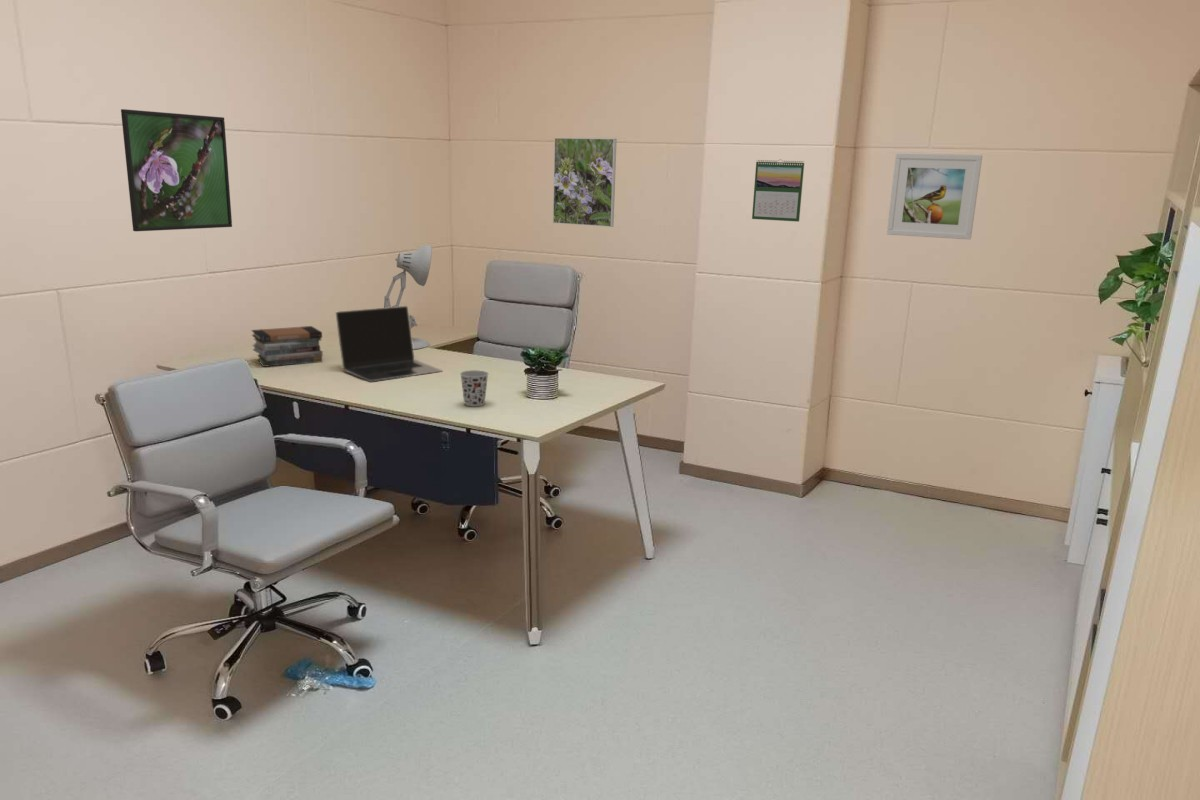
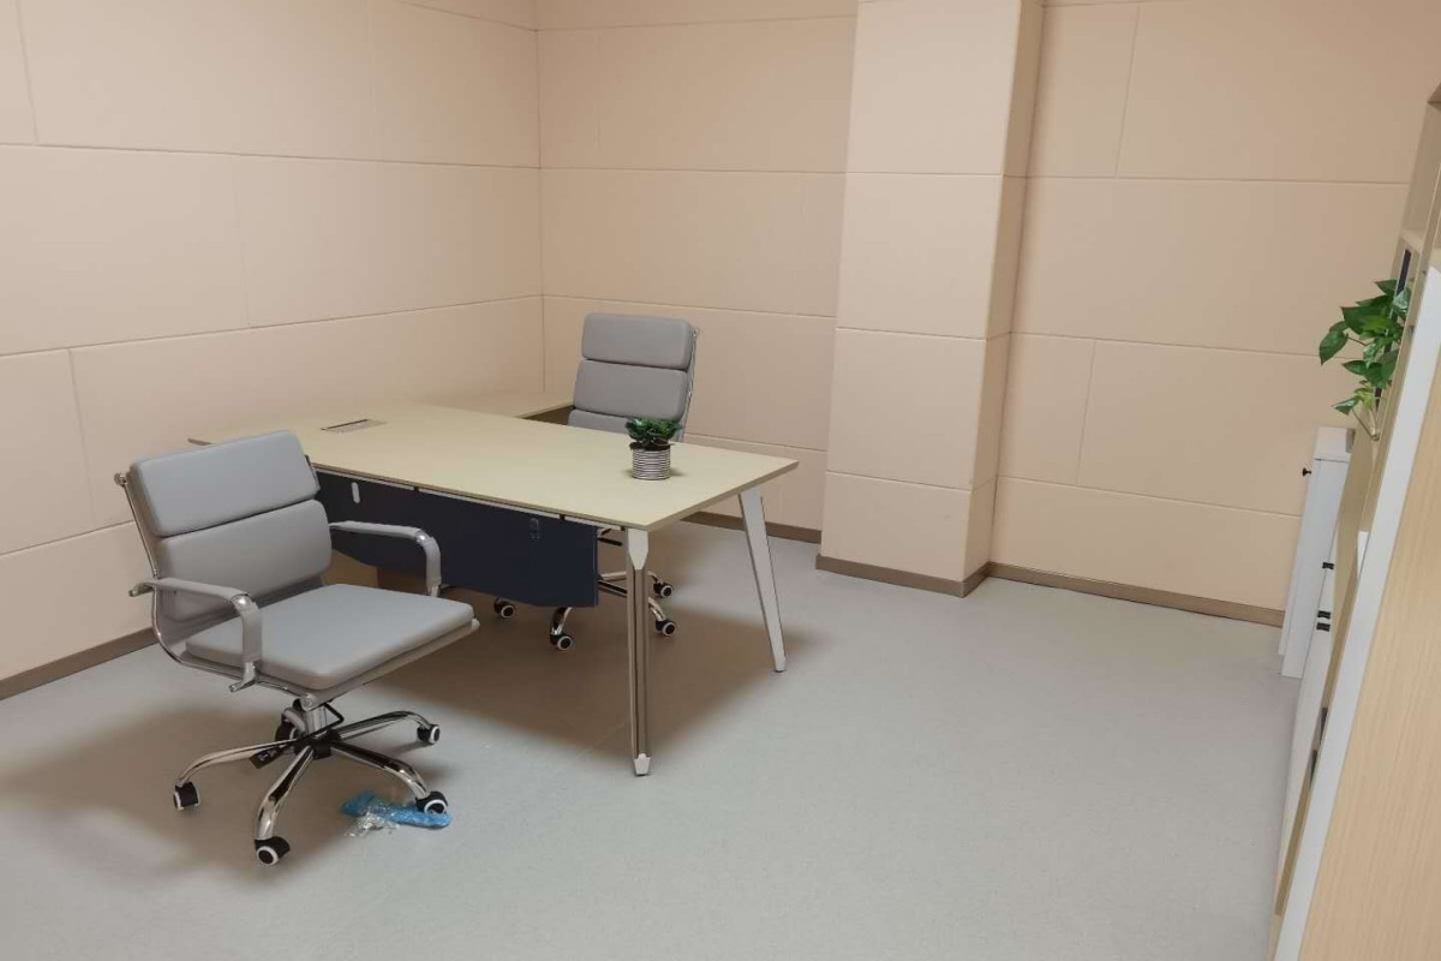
- laptop [334,305,443,383]
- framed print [120,108,233,232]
- book stack [250,325,324,368]
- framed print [552,137,618,228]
- desk lamp [383,244,433,351]
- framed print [886,152,983,241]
- calendar [751,158,805,223]
- cup [459,369,489,408]
